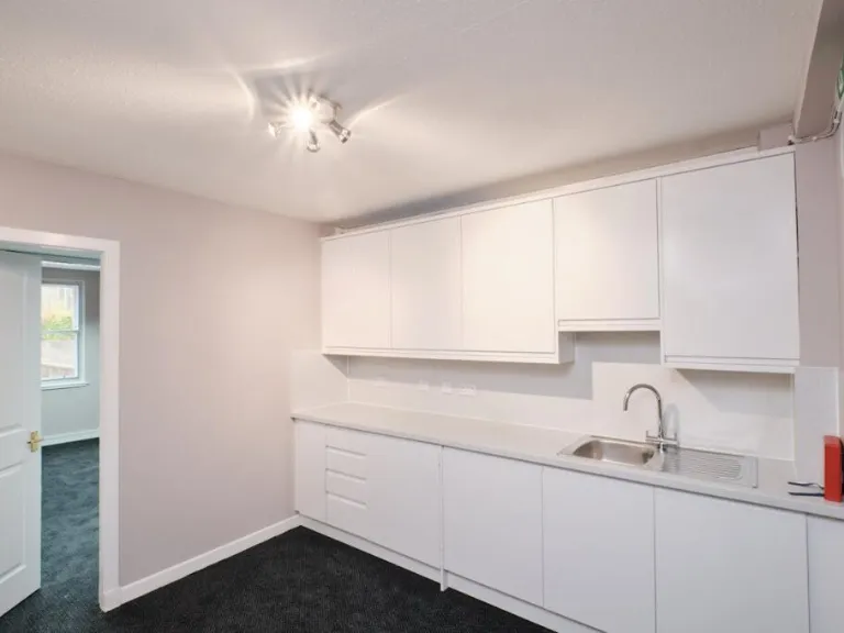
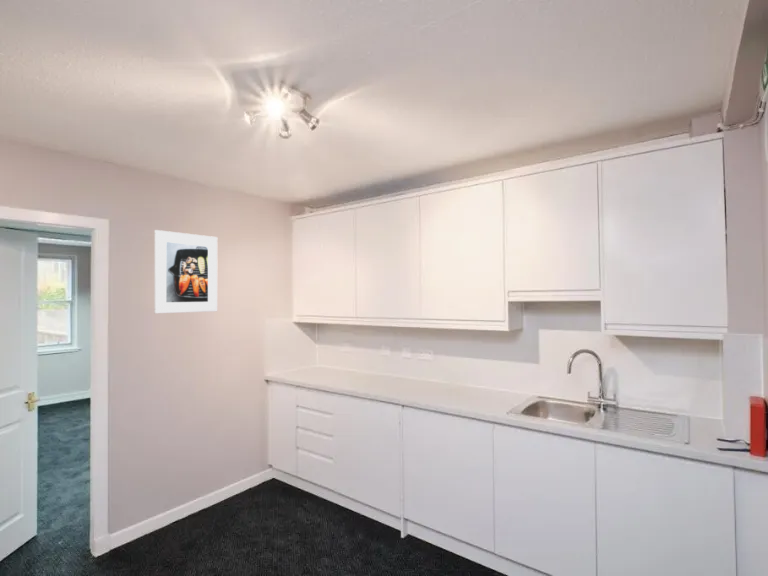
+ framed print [153,229,218,314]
